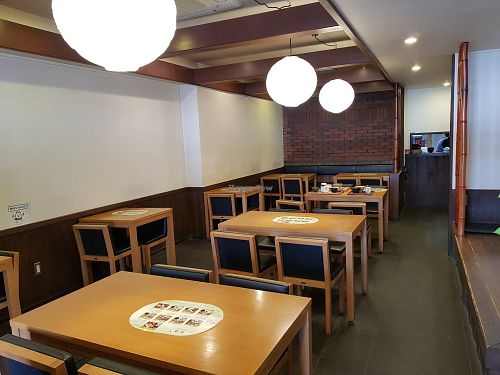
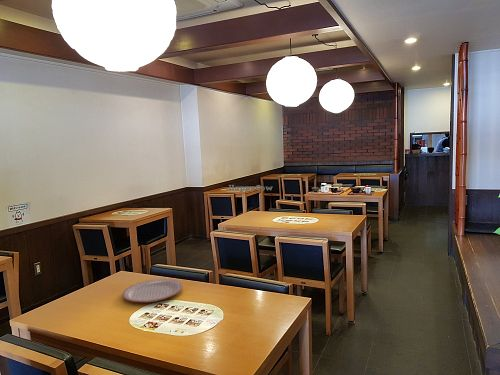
+ plate [122,278,184,303]
